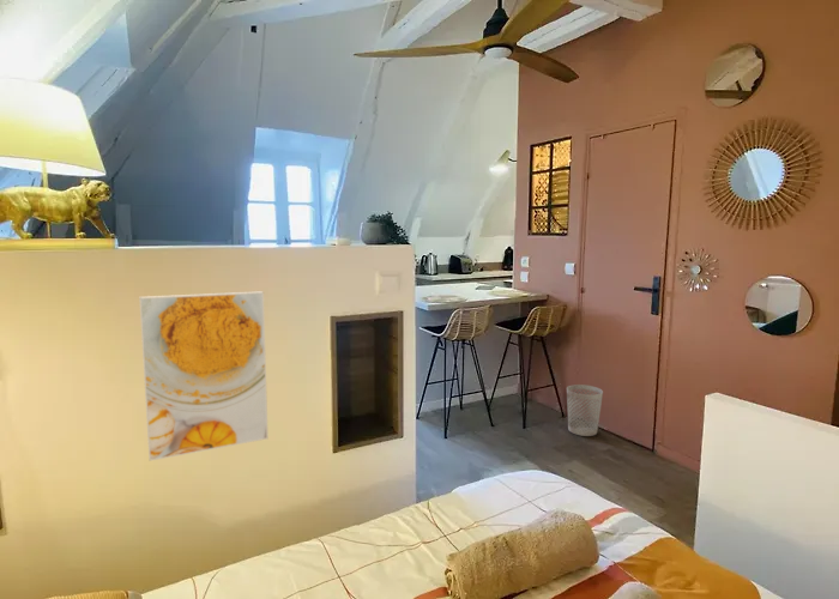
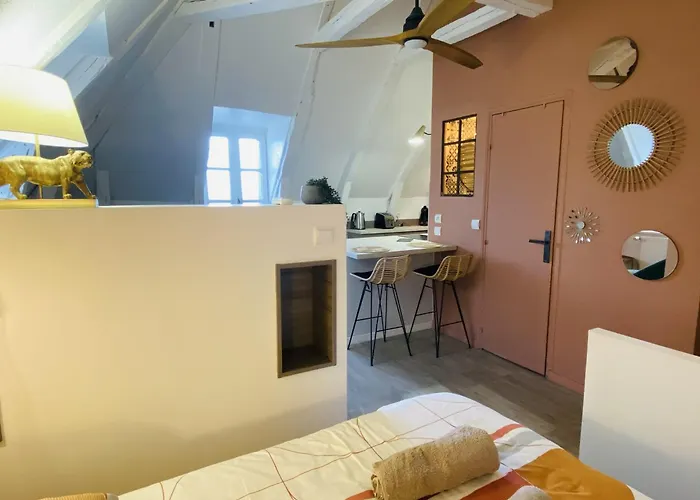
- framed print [138,290,270,462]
- wastebasket [566,383,604,437]
